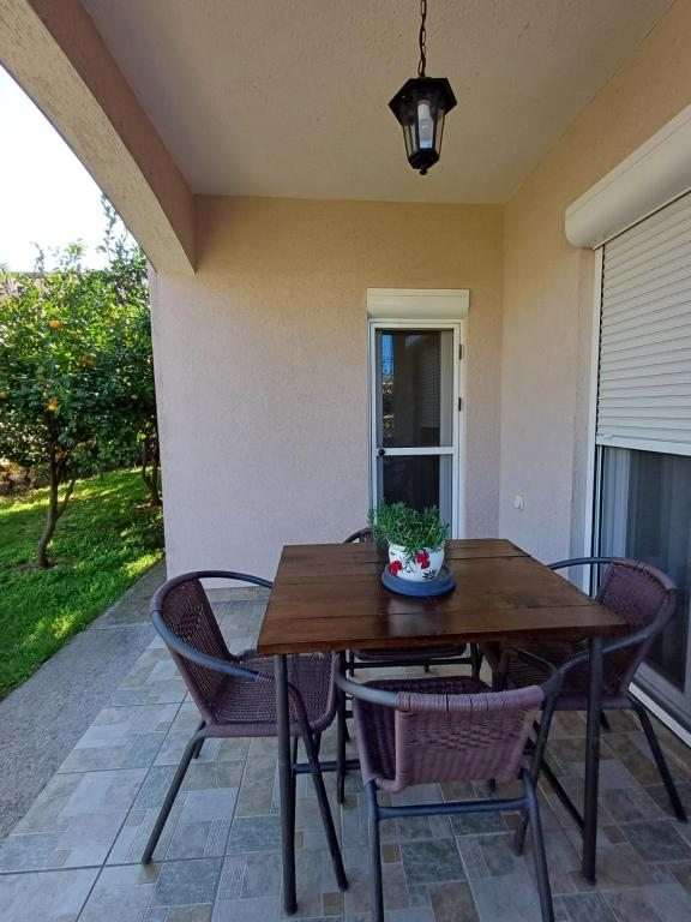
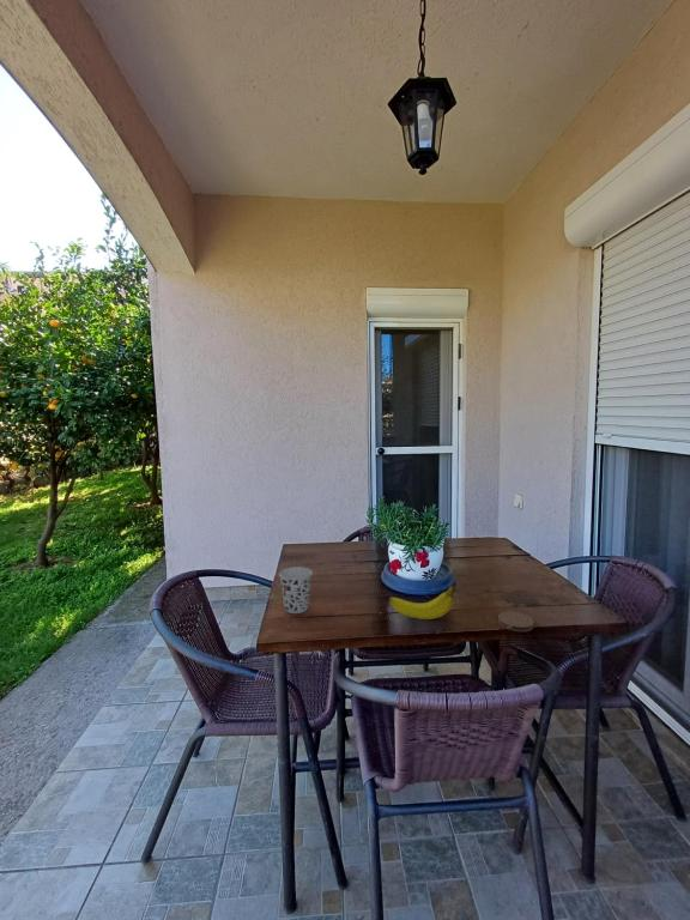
+ cup [278,565,314,615]
+ fruit [388,582,456,621]
+ coaster [497,611,535,632]
